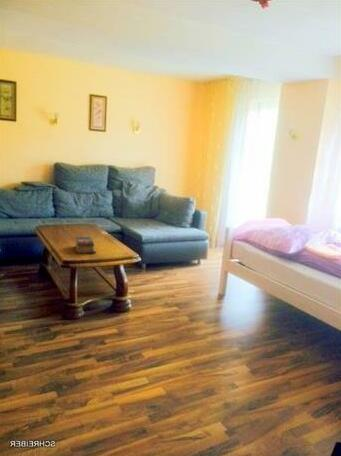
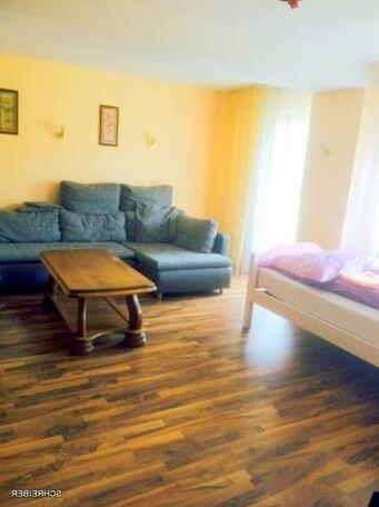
- books [74,236,97,254]
